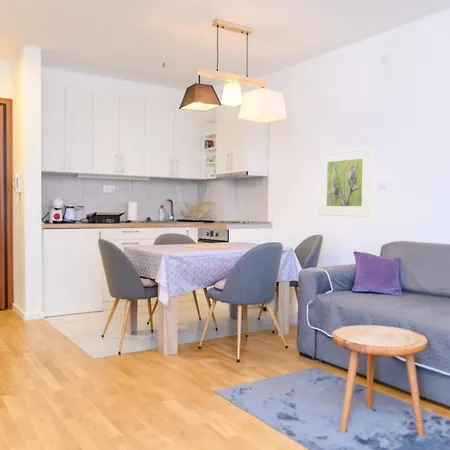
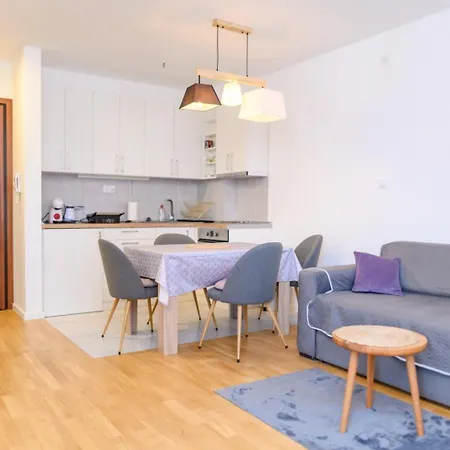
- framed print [318,146,374,218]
